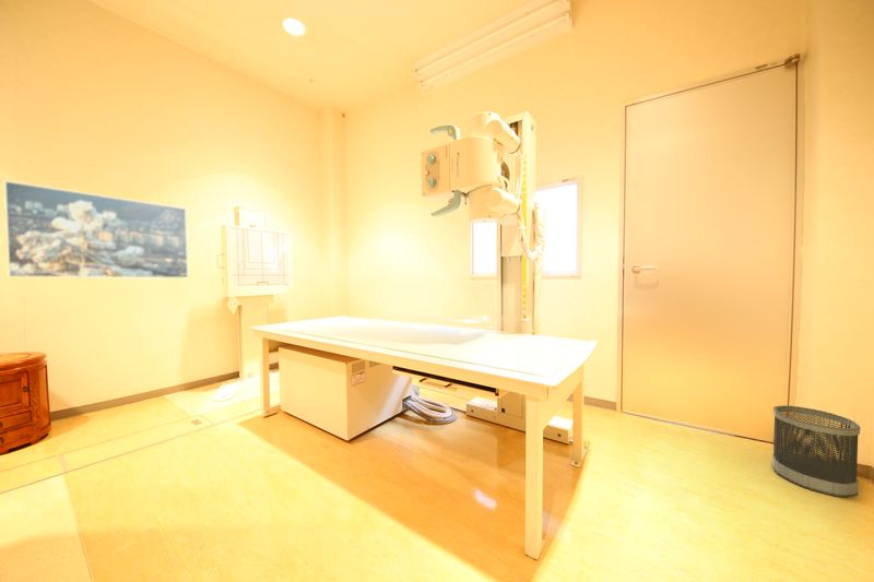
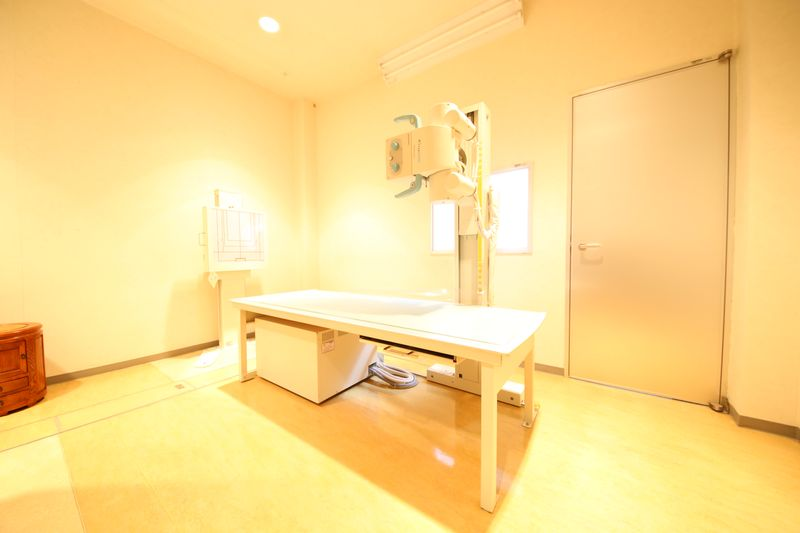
- wastebasket [771,404,861,498]
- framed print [3,179,189,280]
